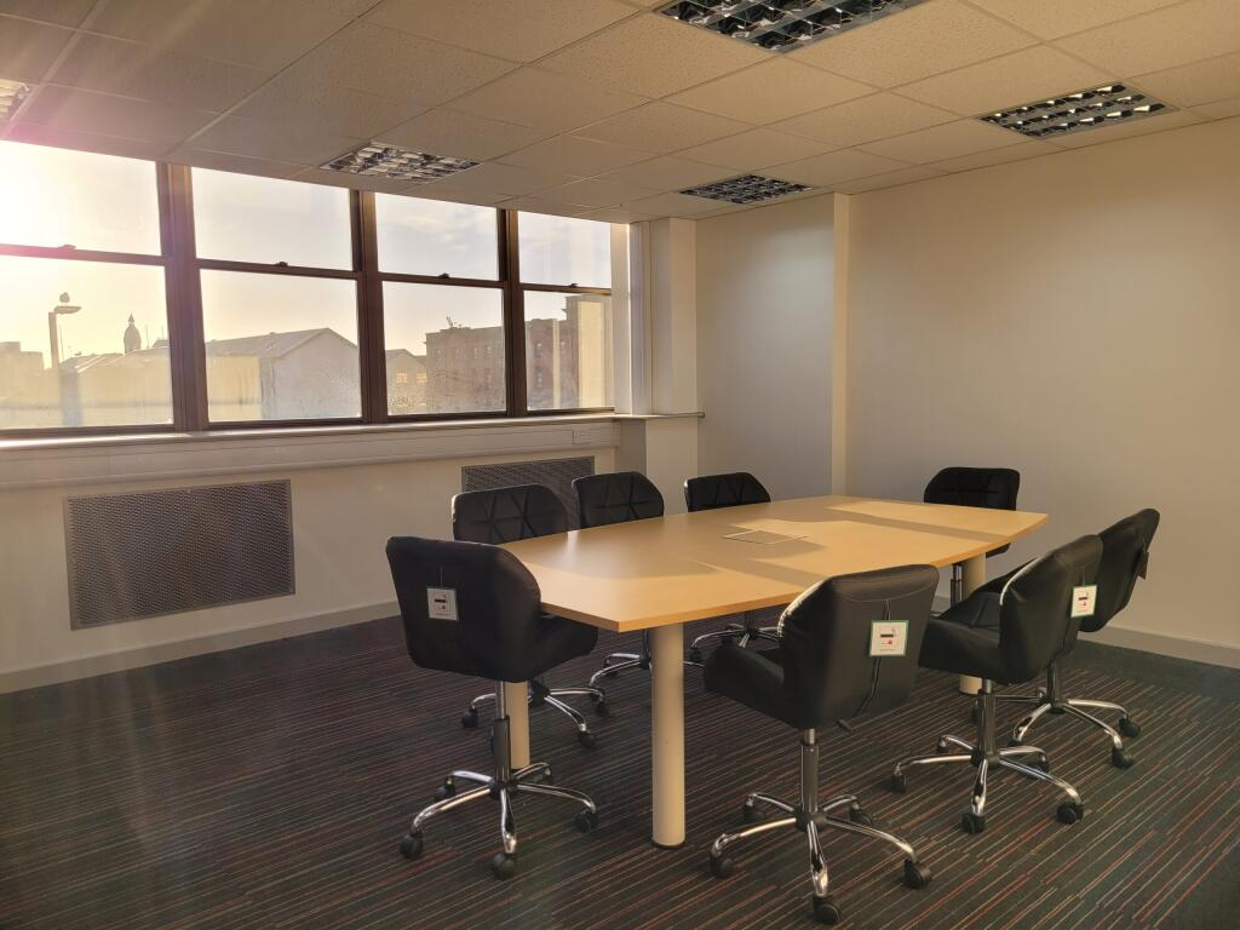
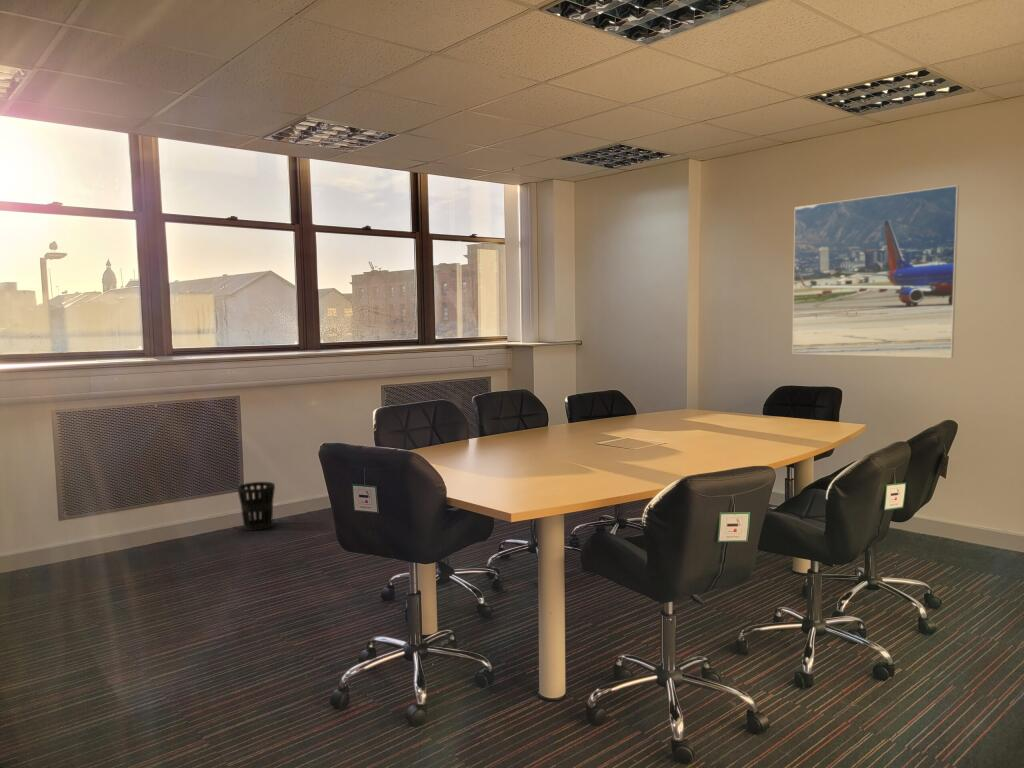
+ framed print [791,184,960,359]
+ wastebasket [236,481,276,532]
